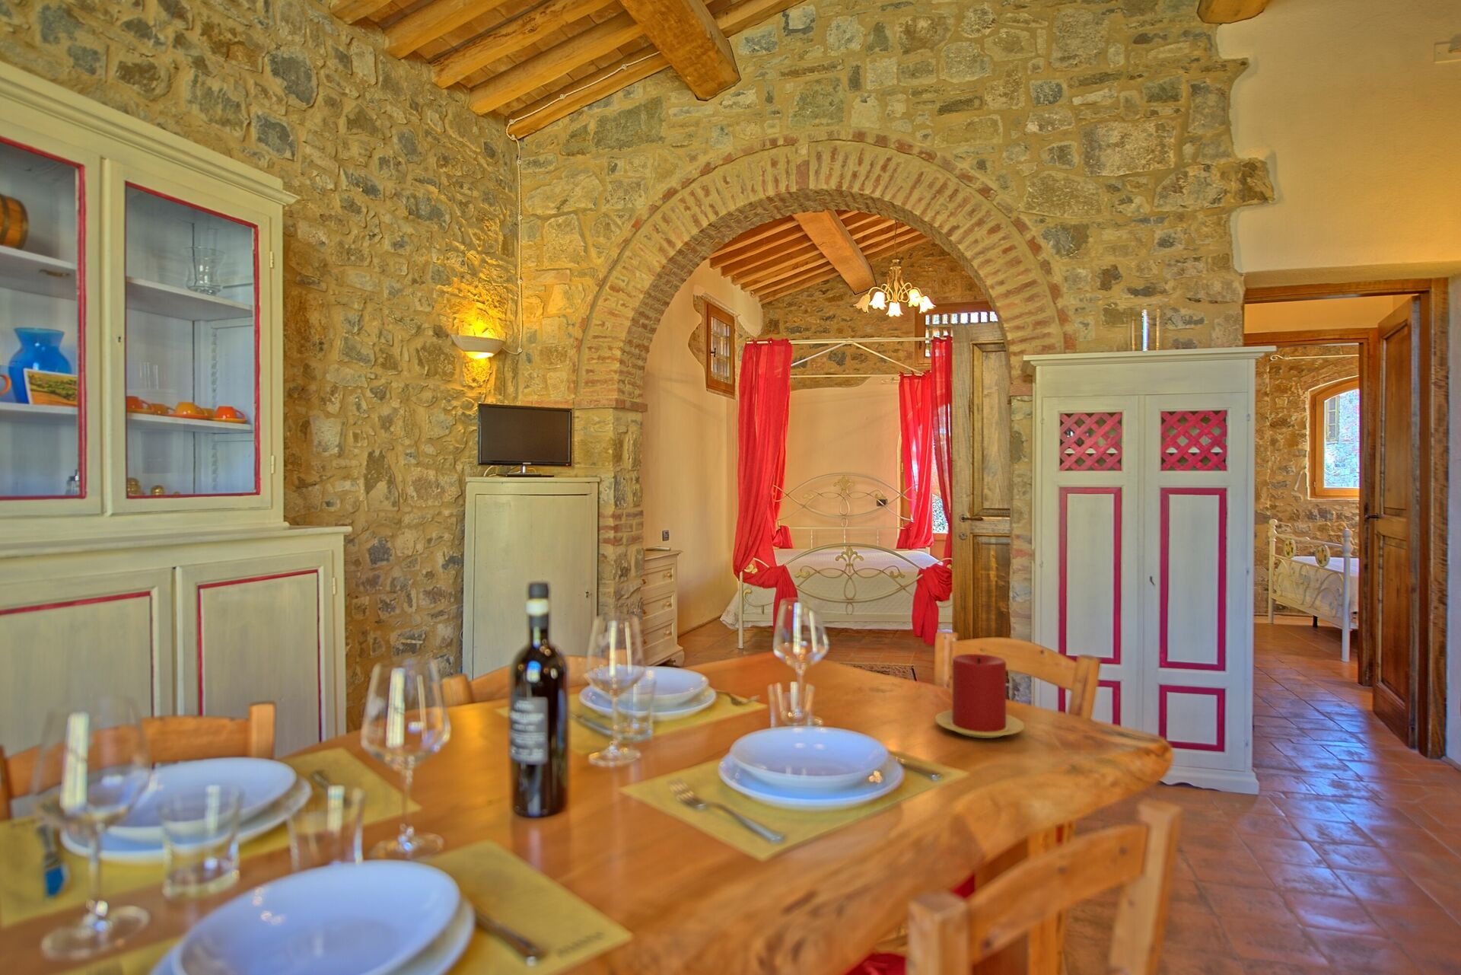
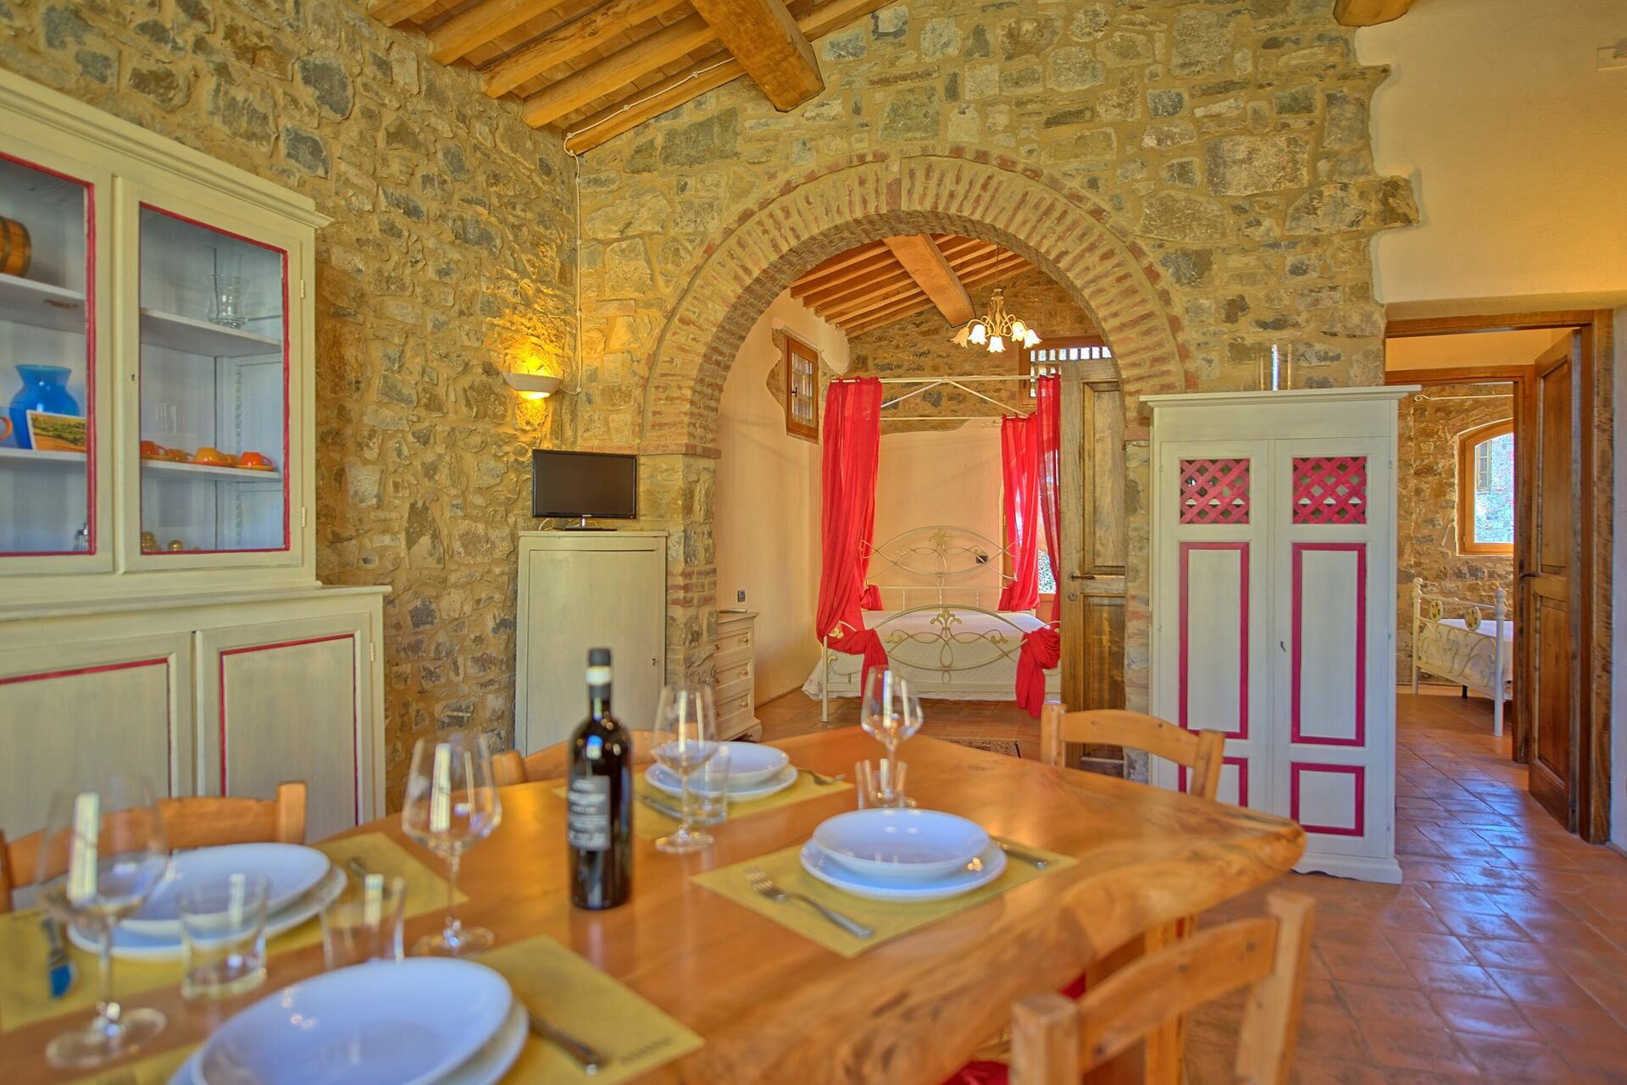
- candle [934,653,1025,739]
